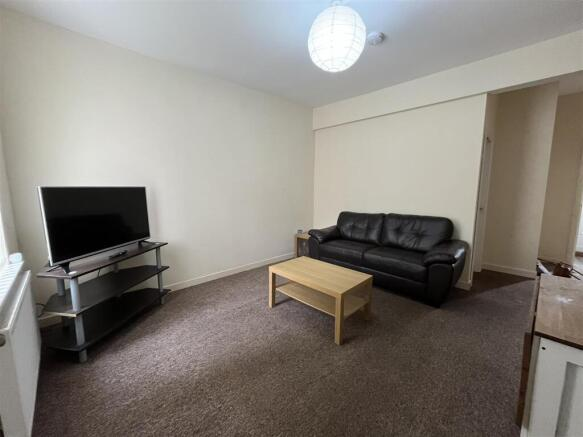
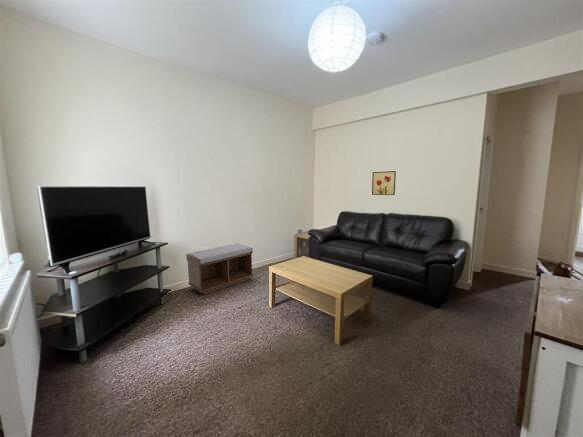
+ wall art [371,170,397,196]
+ bench [185,243,254,296]
